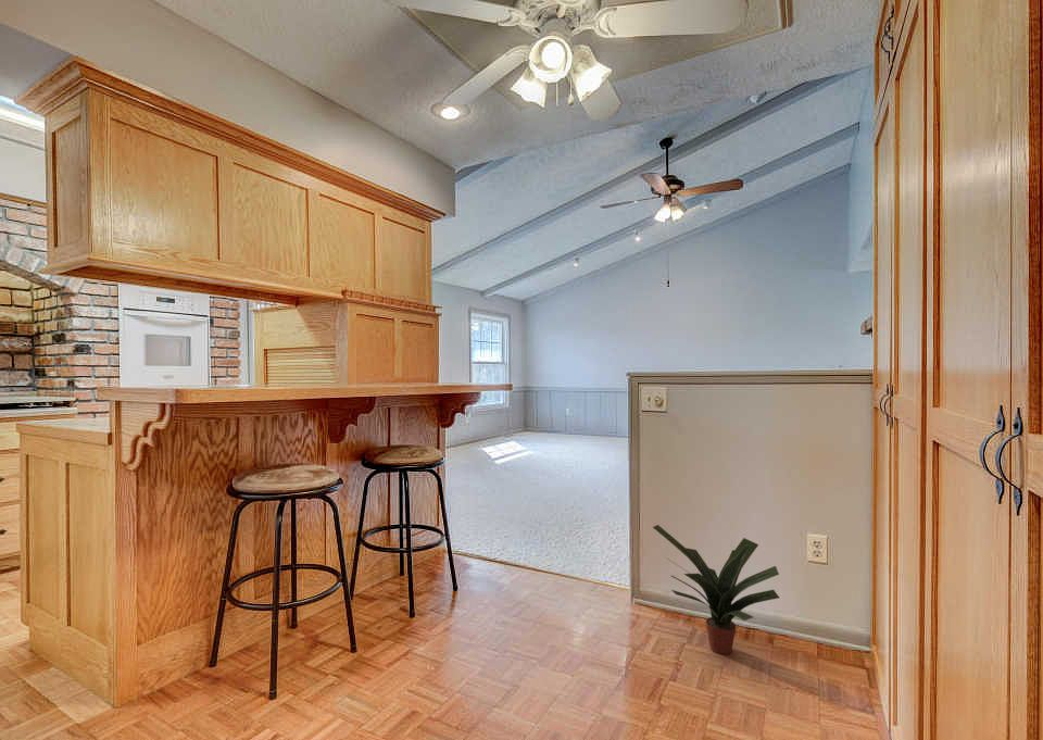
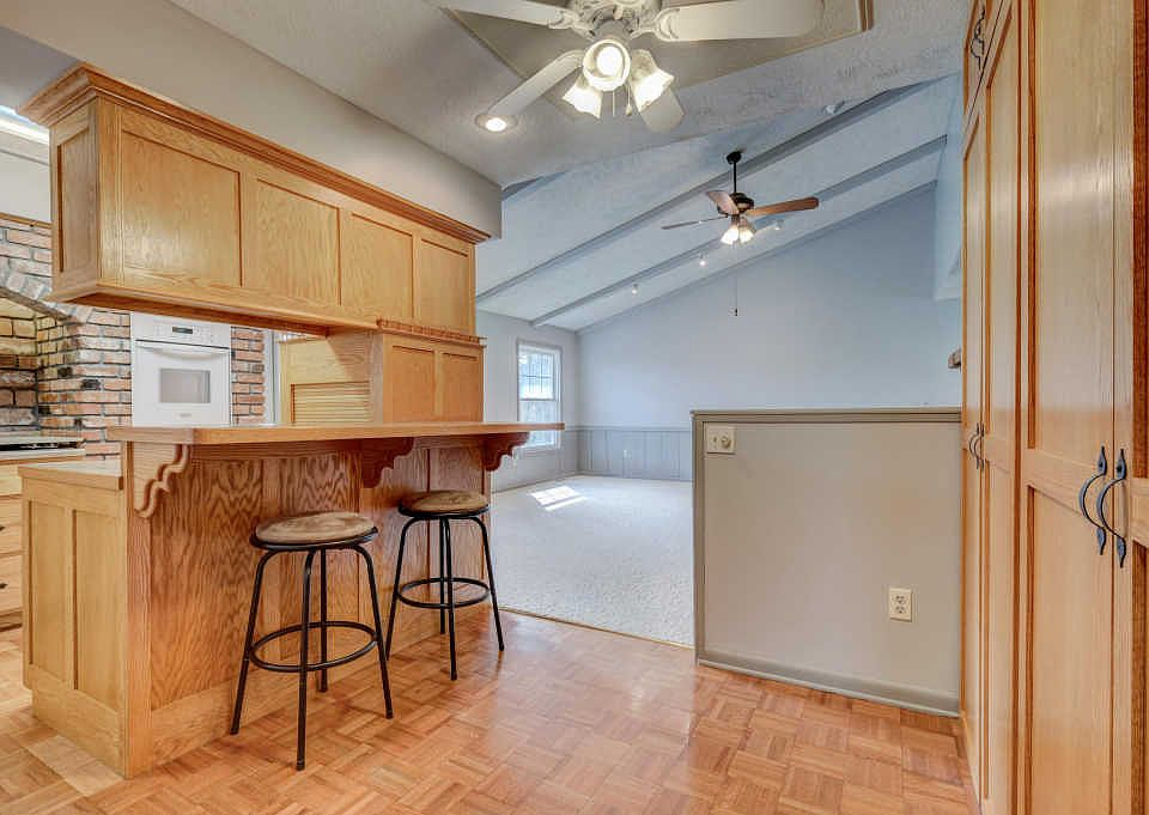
- potted plant [652,524,780,655]
